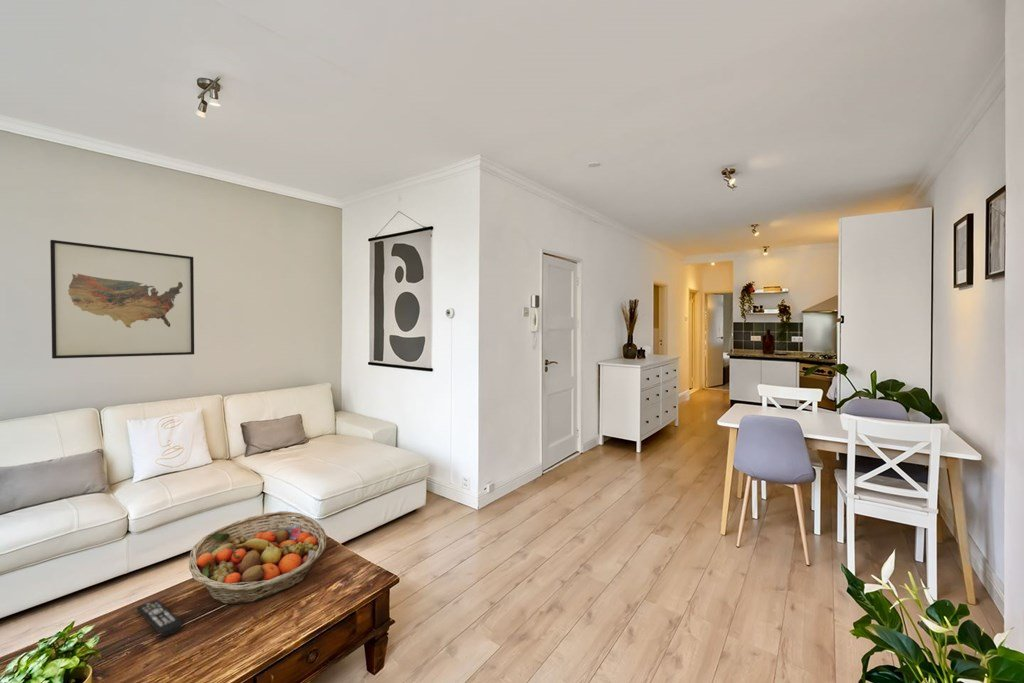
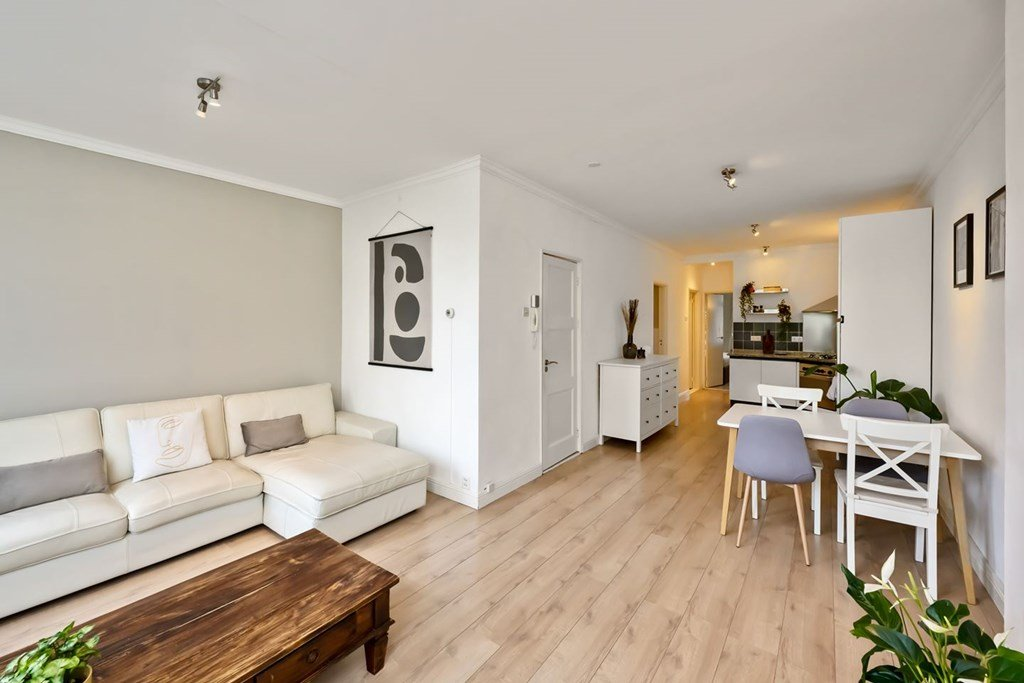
- fruit basket [188,510,327,605]
- remote control [136,599,184,637]
- wall art [49,239,195,360]
